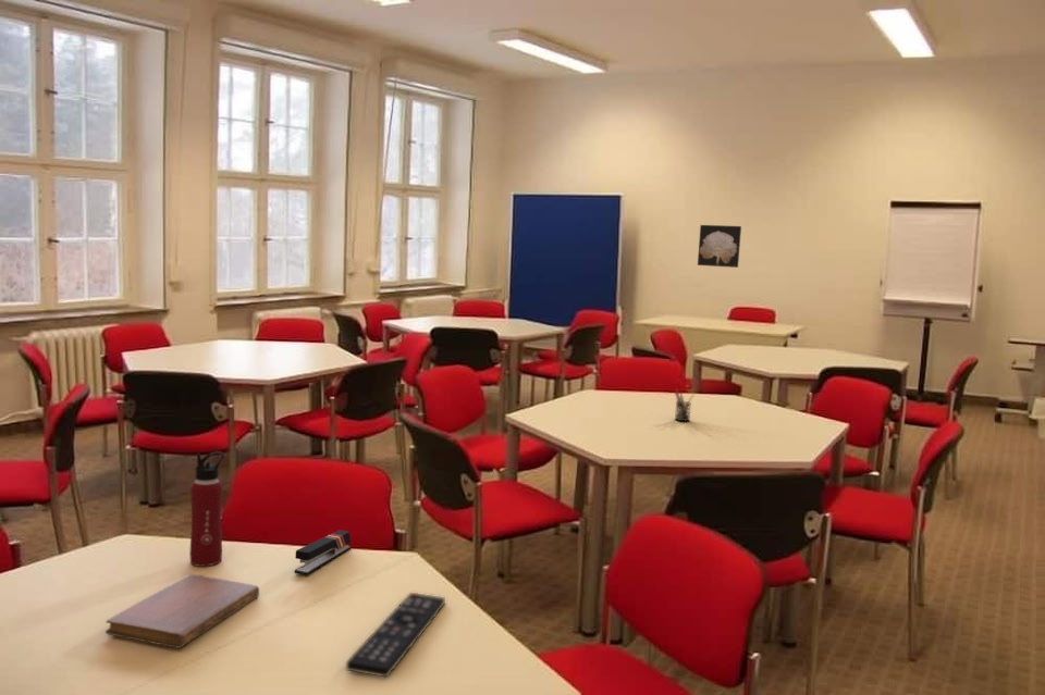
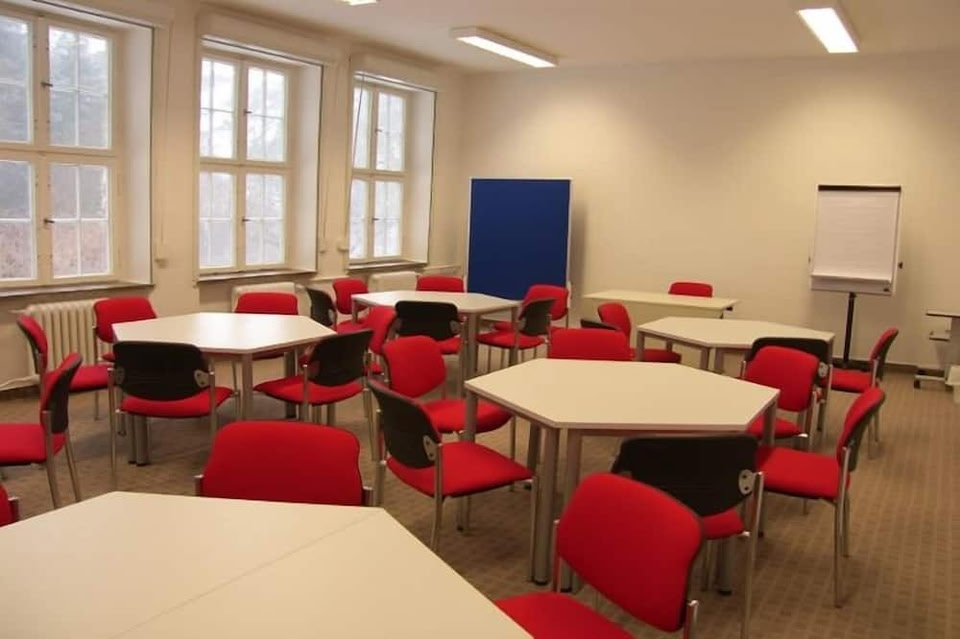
- water bottle [188,450,225,568]
- remote control [345,592,446,679]
- wall art [697,224,742,269]
- notebook [104,573,260,649]
- stapler [293,530,352,576]
- pen holder [674,388,696,422]
